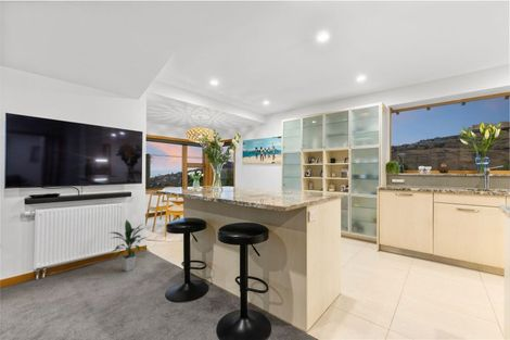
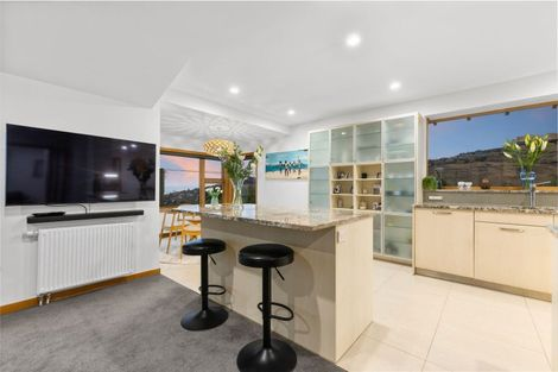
- indoor plant [109,218,152,273]
